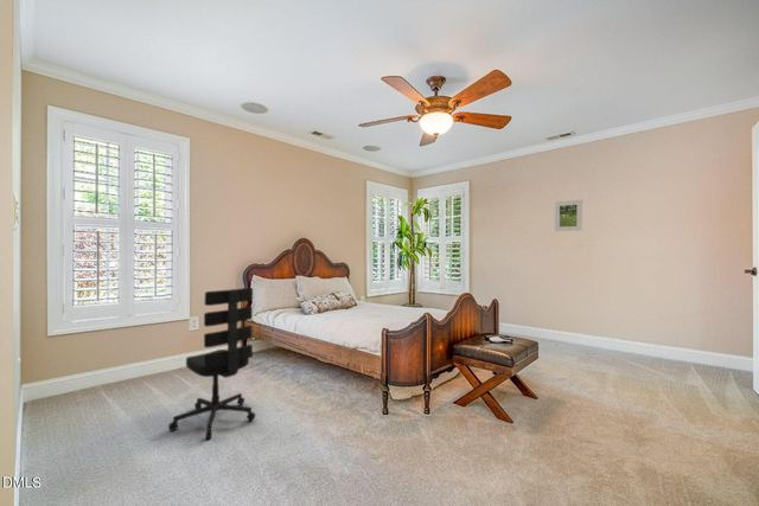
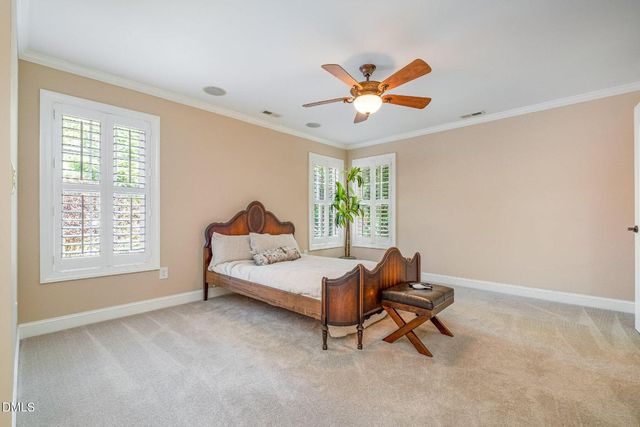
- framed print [554,199,583,232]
- office chair [167,287,257,441]
